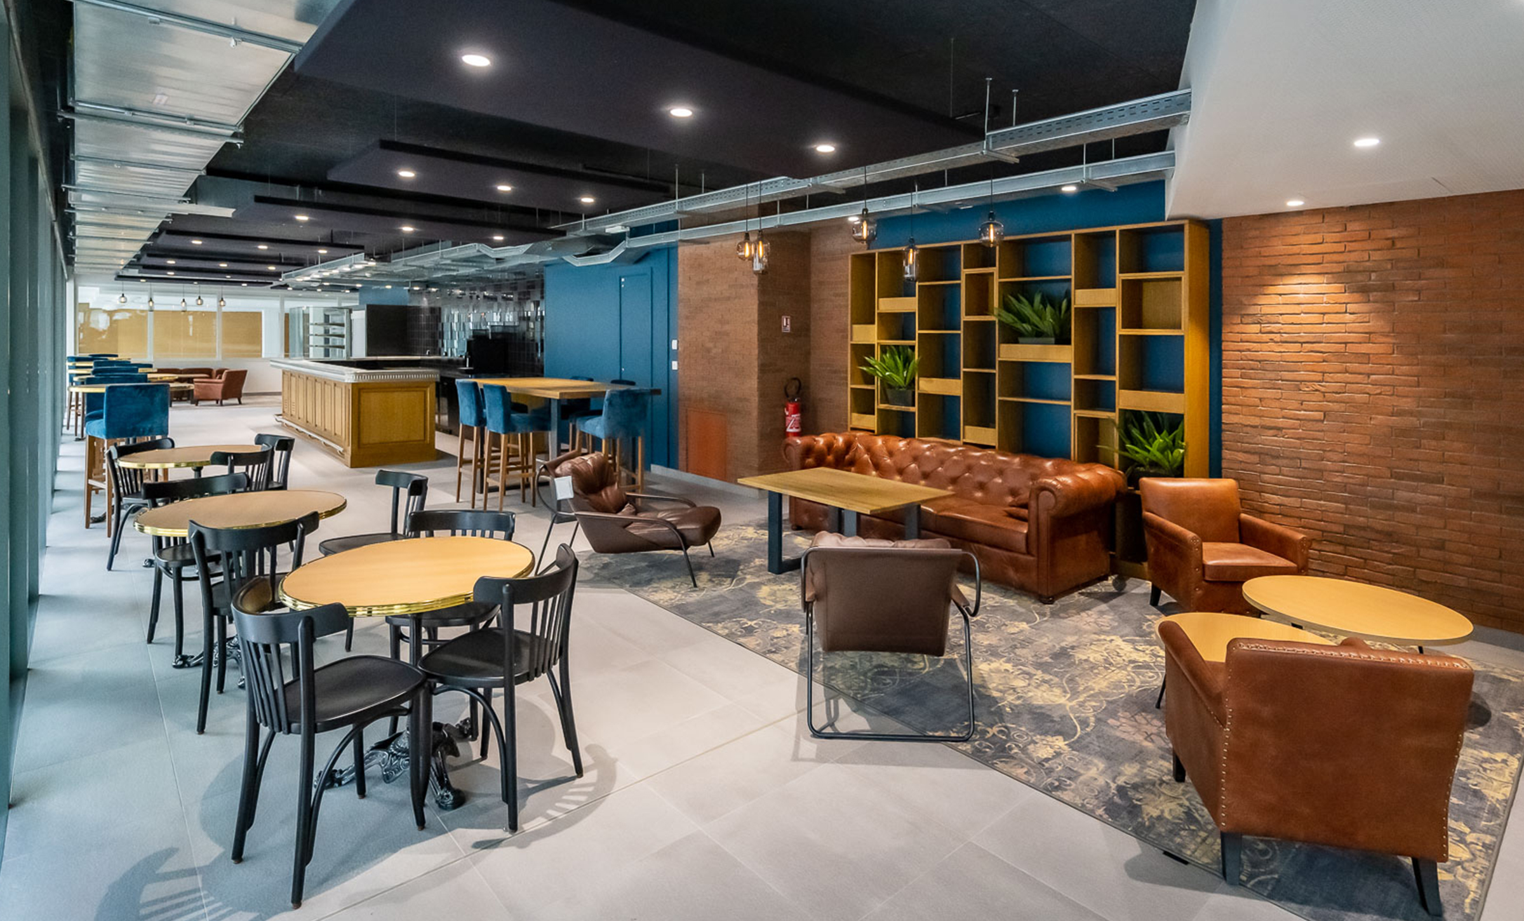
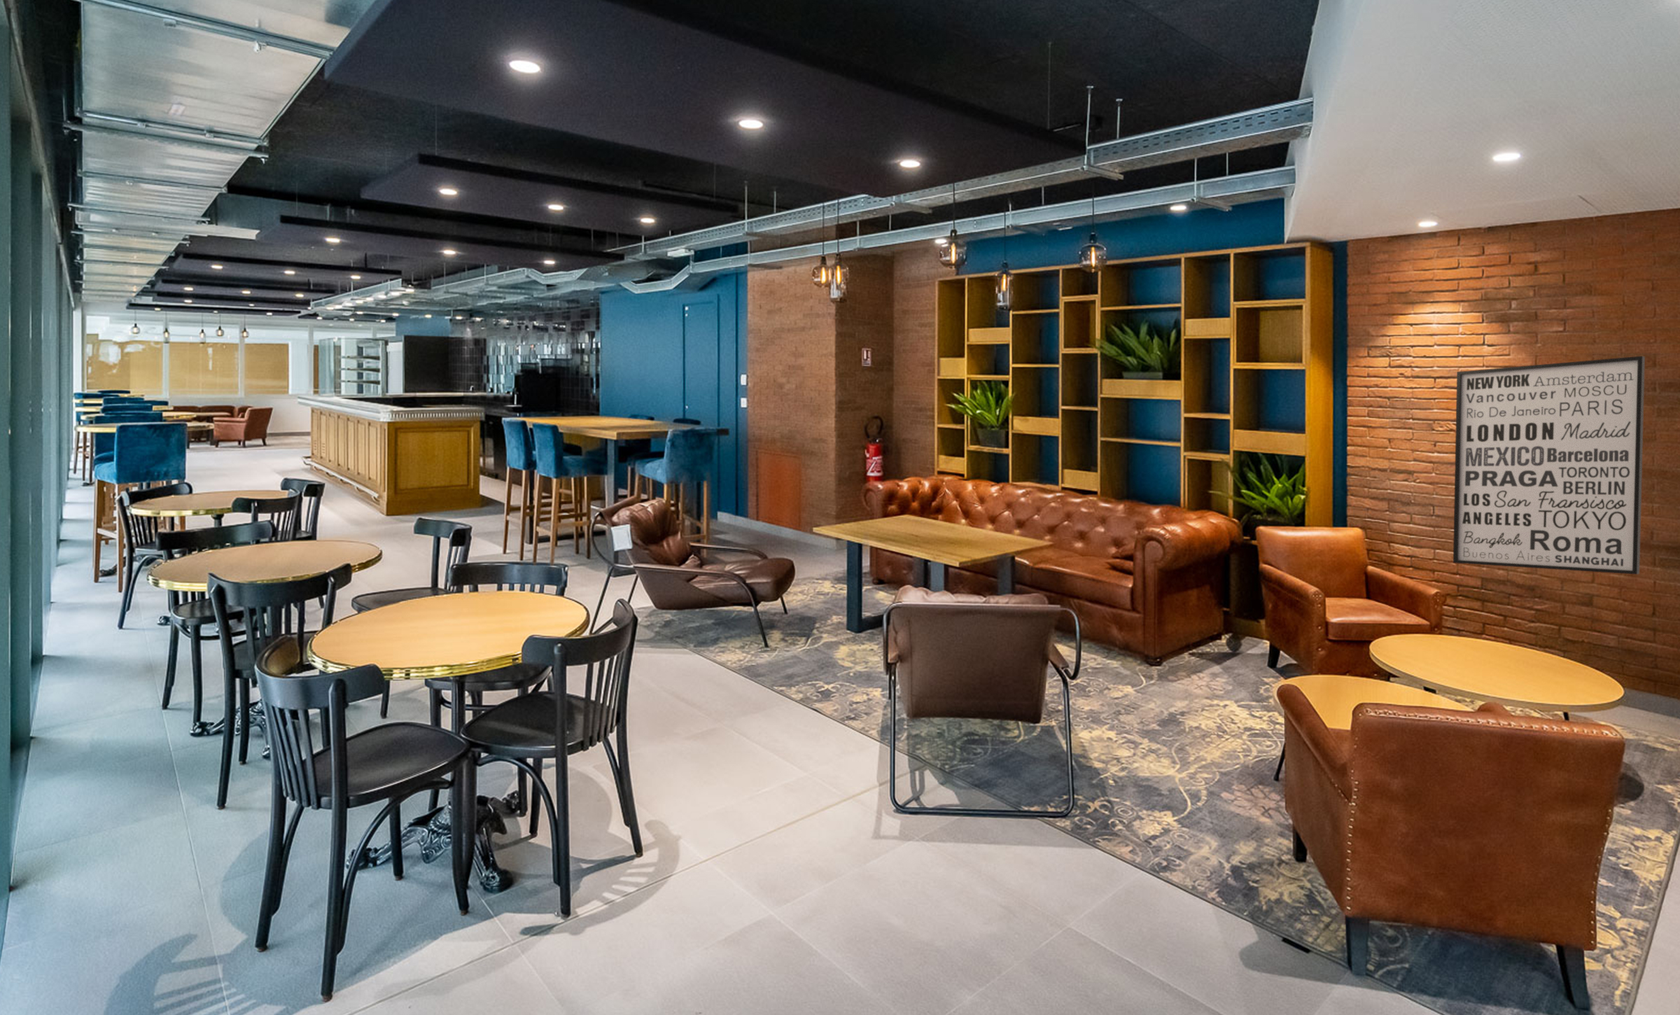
+ wall art [1452,355,1645,576]
